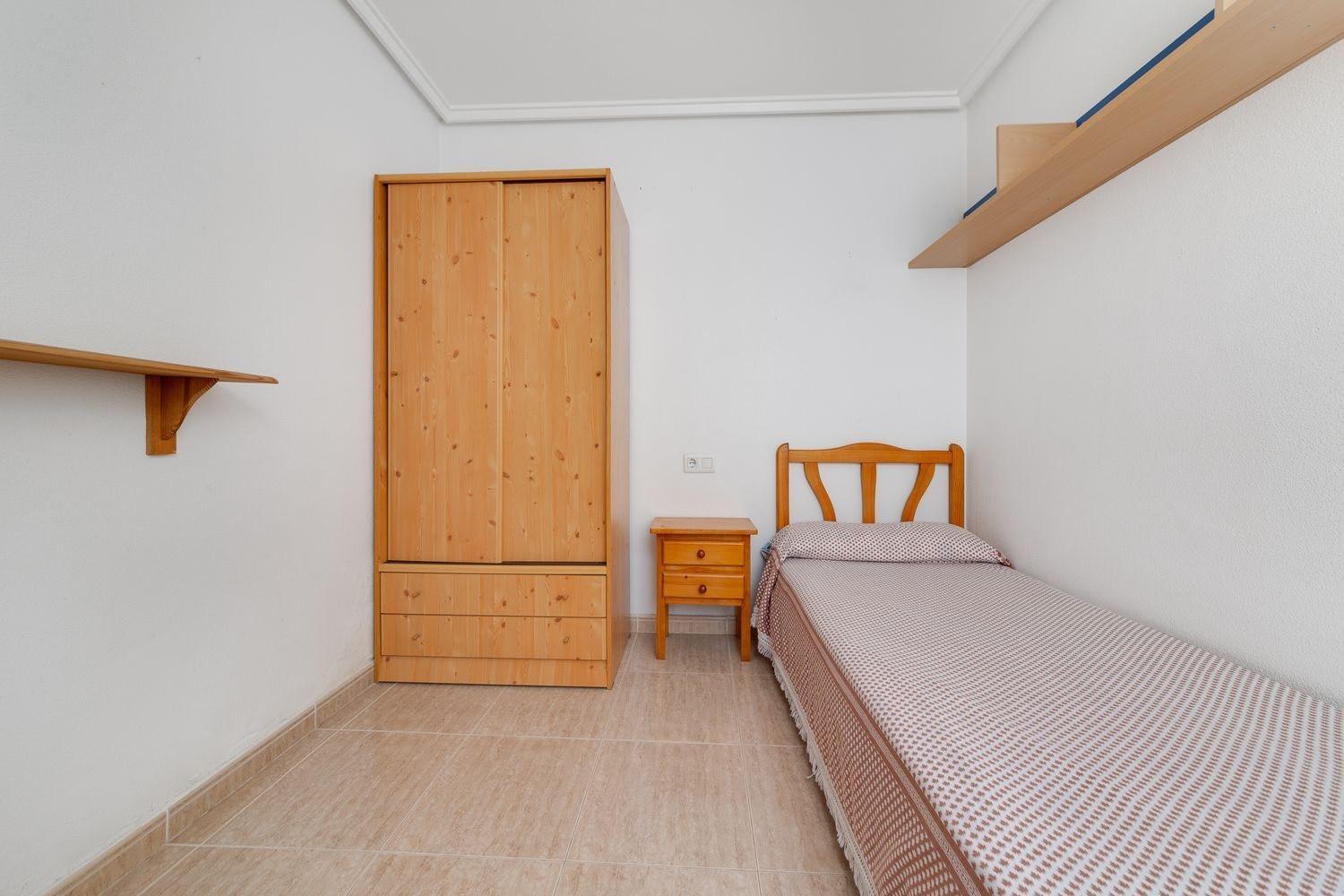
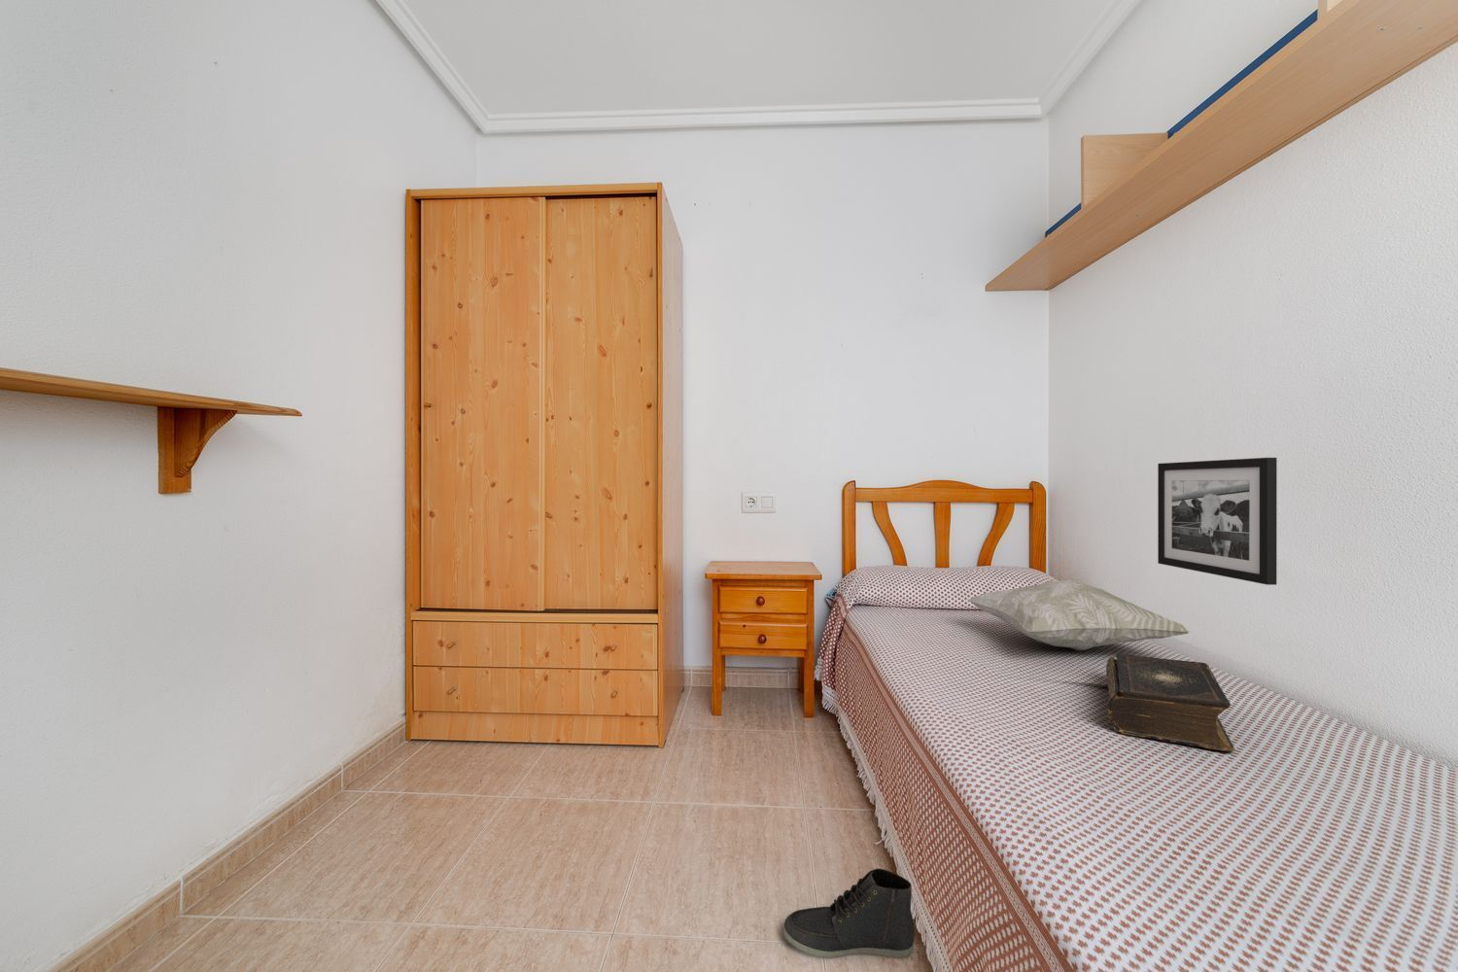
+ decorative pillow [968,579,1191,651]
+ picture frame [1156,457,1278,586]
+ sneaker [782,868,916,959]
+ book [1105,652,1237,753]
